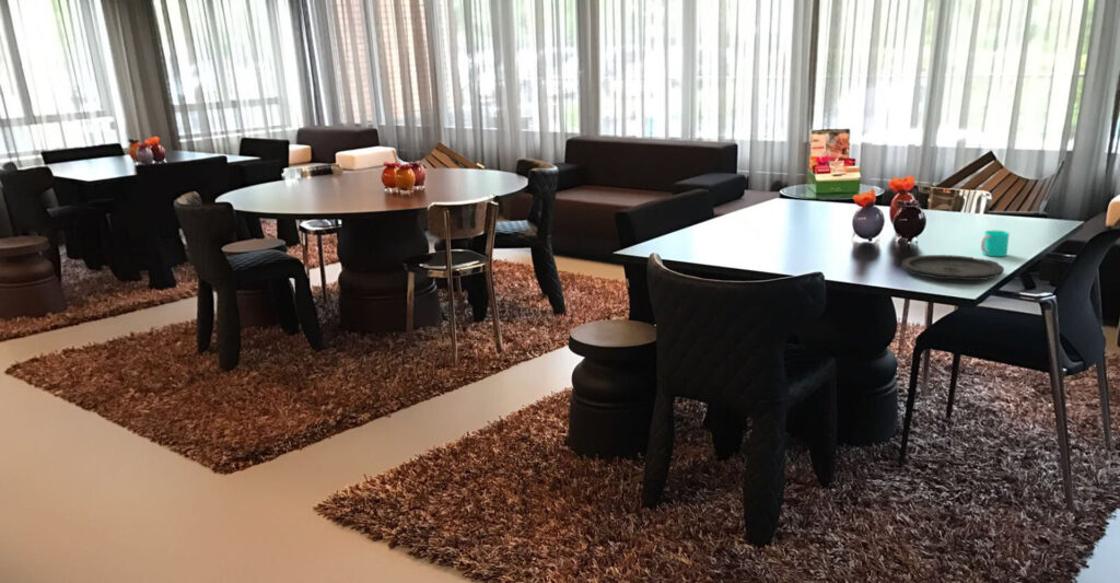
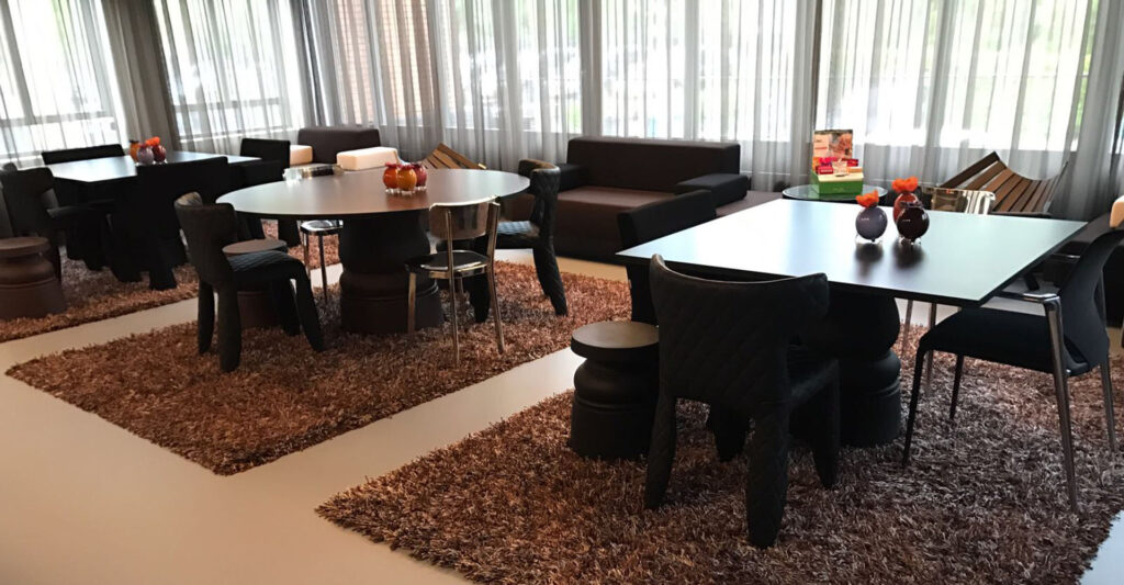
- cup [980,230,1011,257]
- plate [900,254,1005,281]
